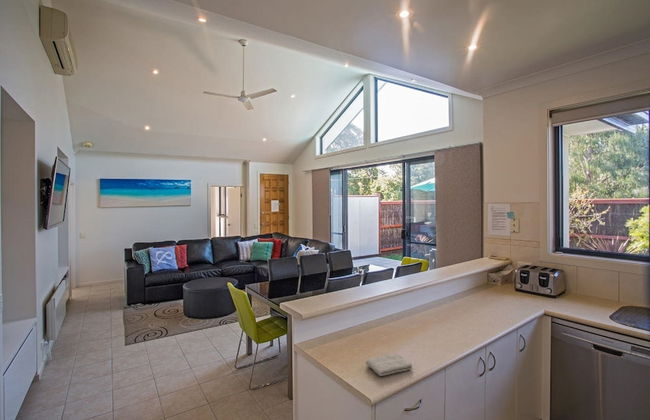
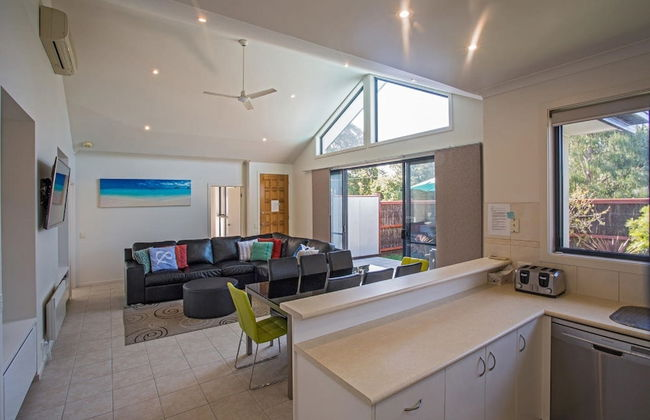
- washcloth [365,353,413,377]
